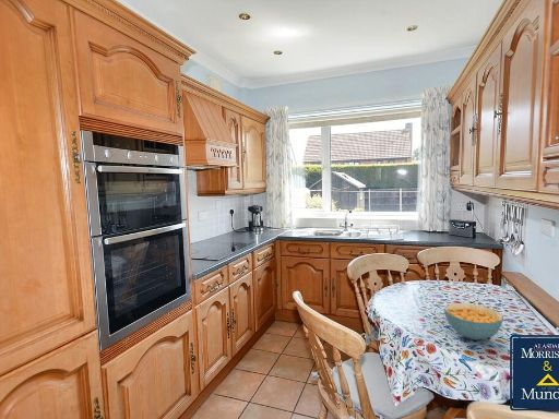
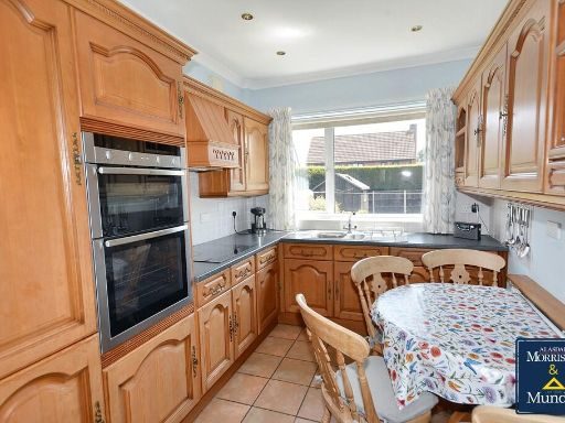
- cereal bowl [443,302,504,340]
